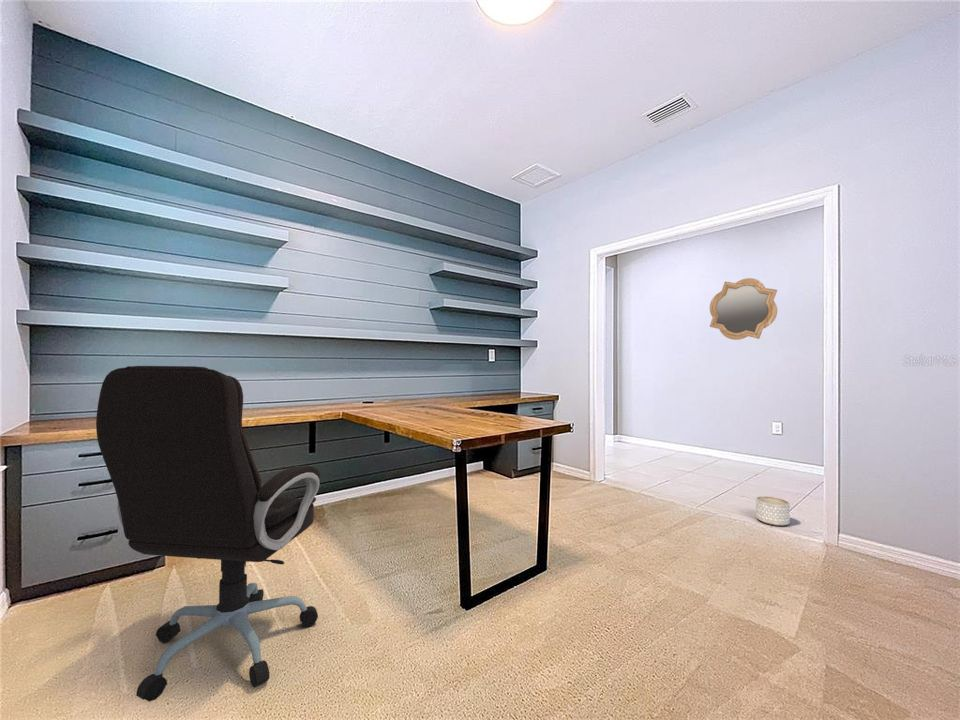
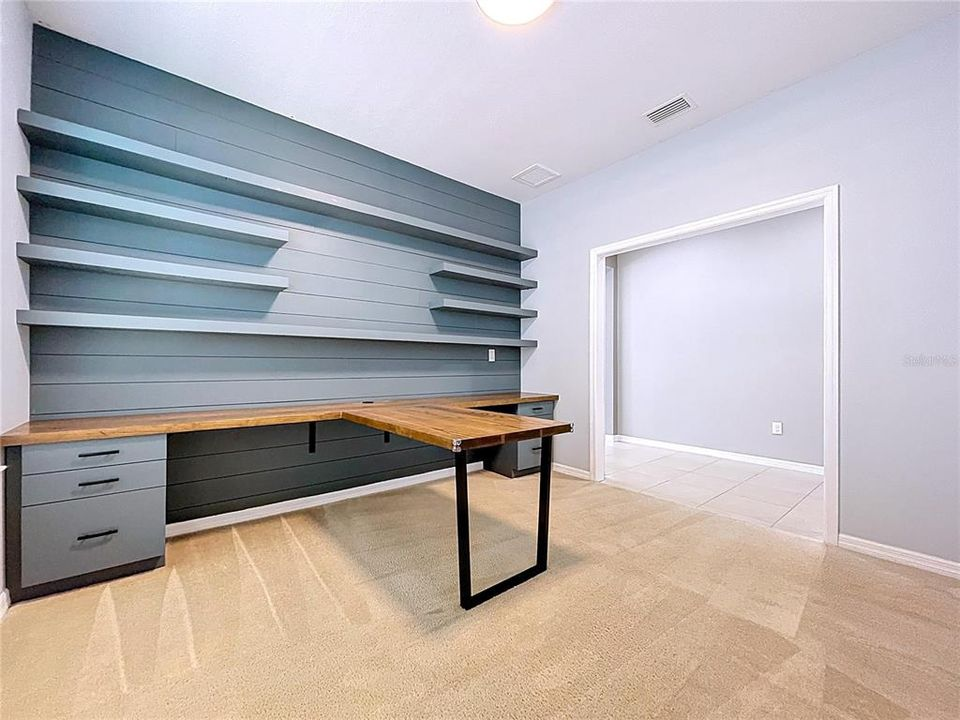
- planter [755,495,791,527]
- mirror [709,277,778,341]
- office chair [95,365,321,703]
